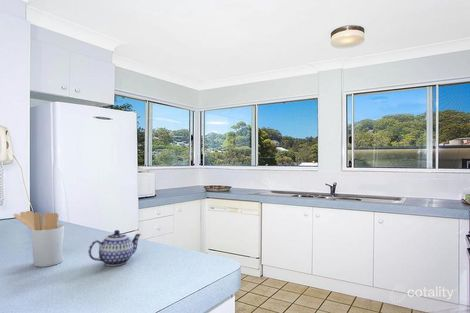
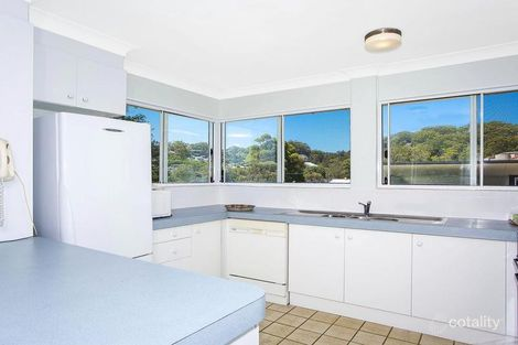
- teapot [87,229,142,267]
- utensil holder [13,210,65,268]
